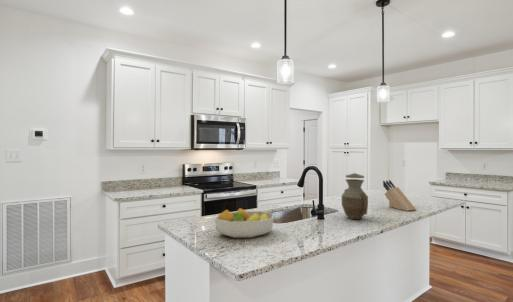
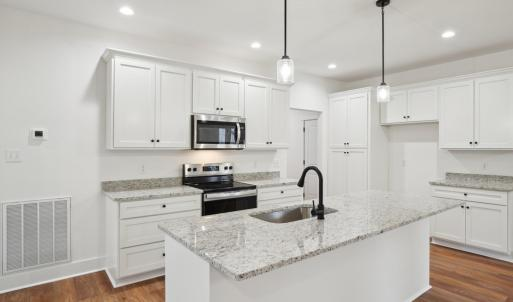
- fruit bowl [214,207,275,239]
- knife block [382,179,417,212]
- vase [341,172,369,220]
